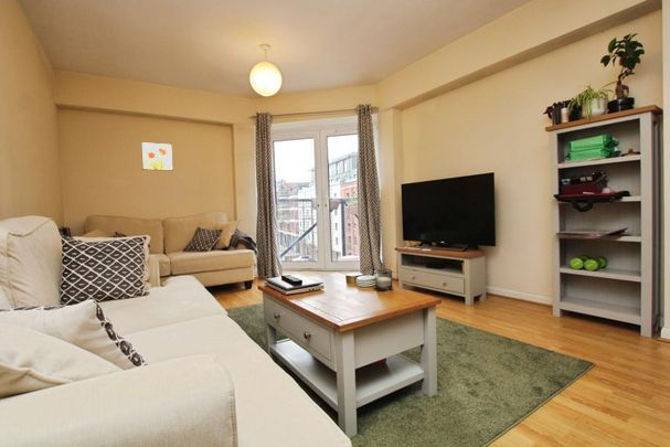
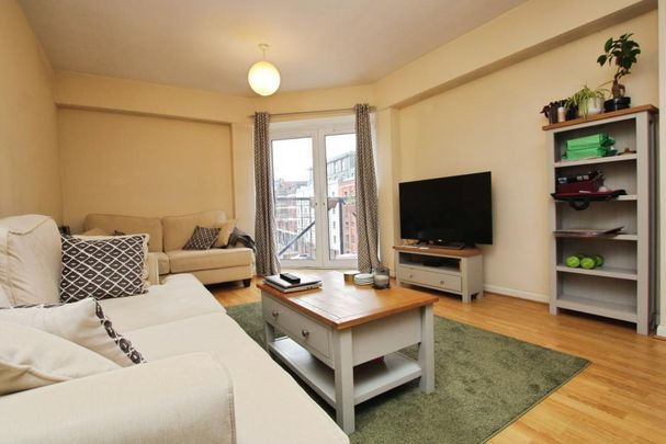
- wall art [140,140,174,172]
